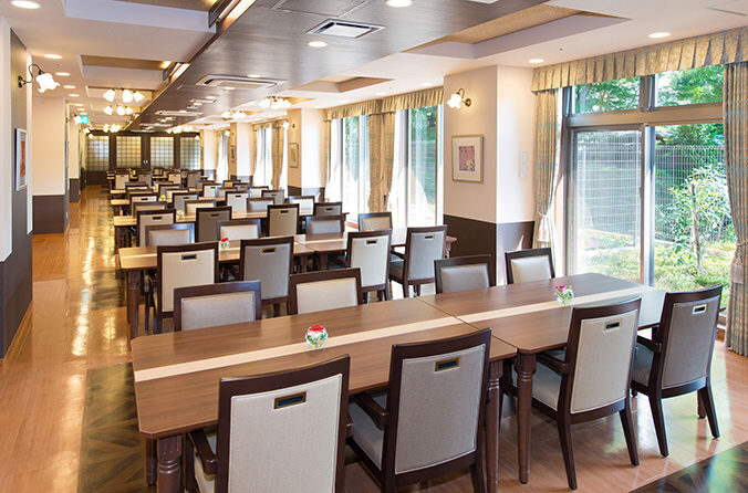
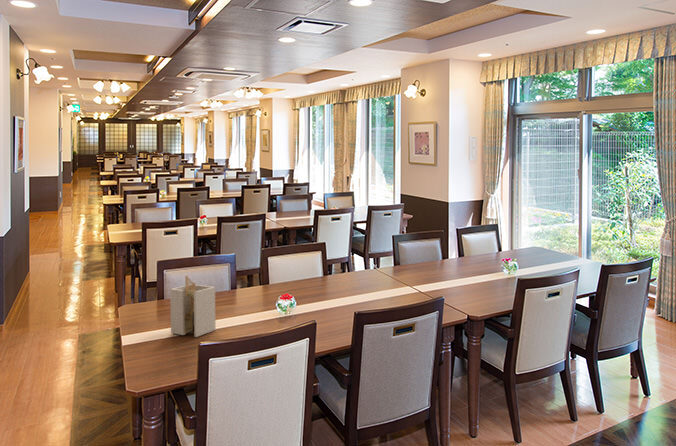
+ utensil holder [169,275,217,338]
